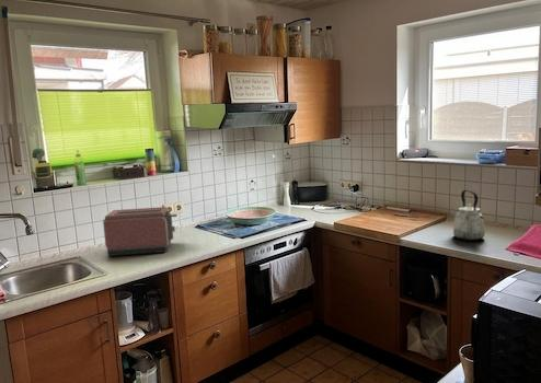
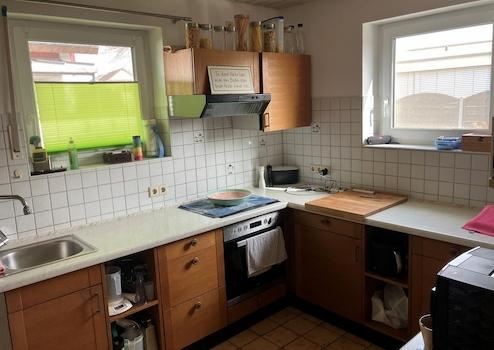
- kettle [452,189,486,242]
- toaster [102,206,179,257]
